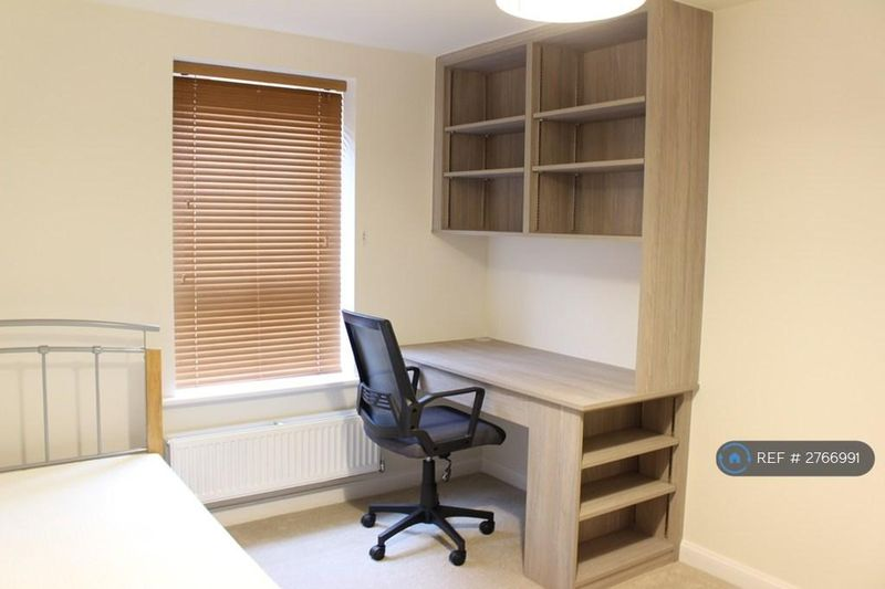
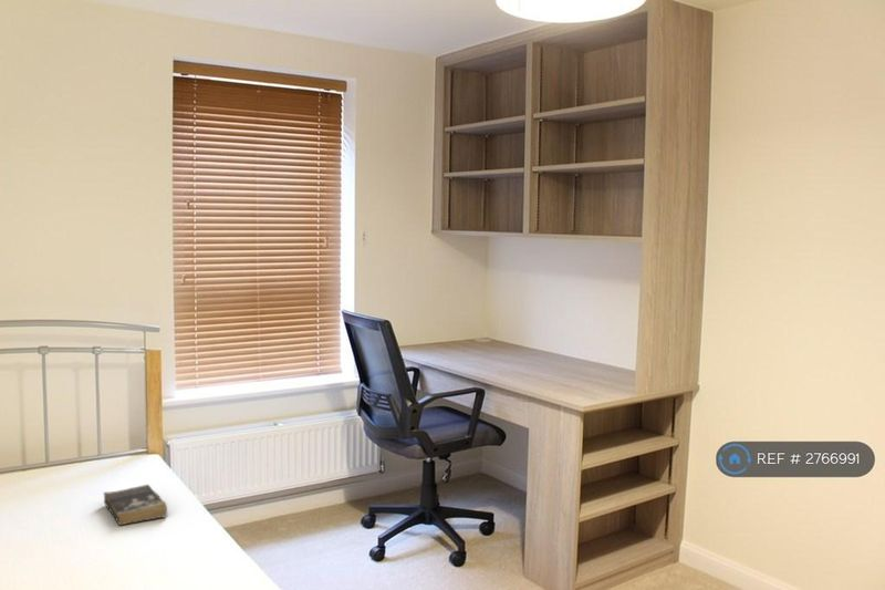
+ book [102,484,168,526]
